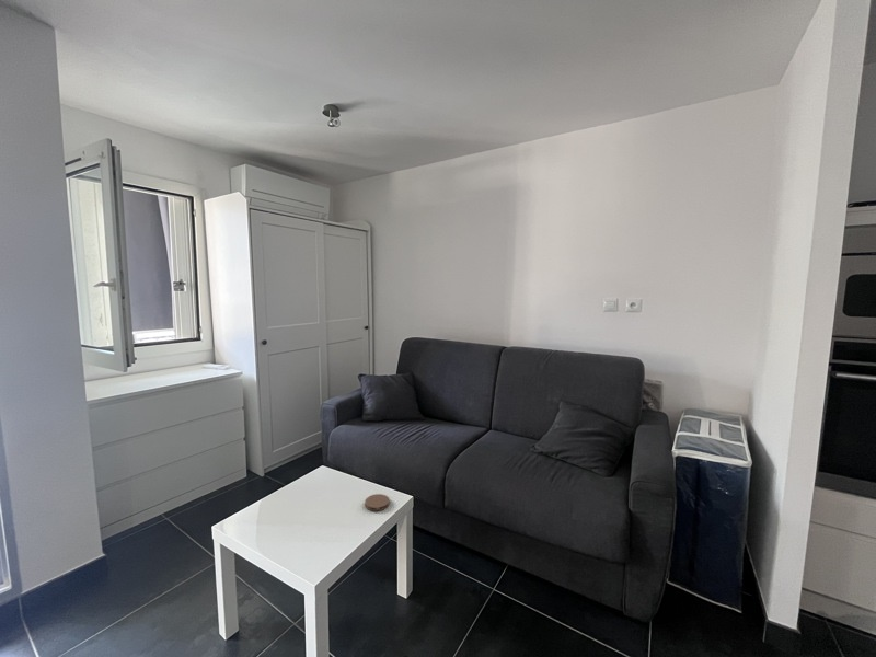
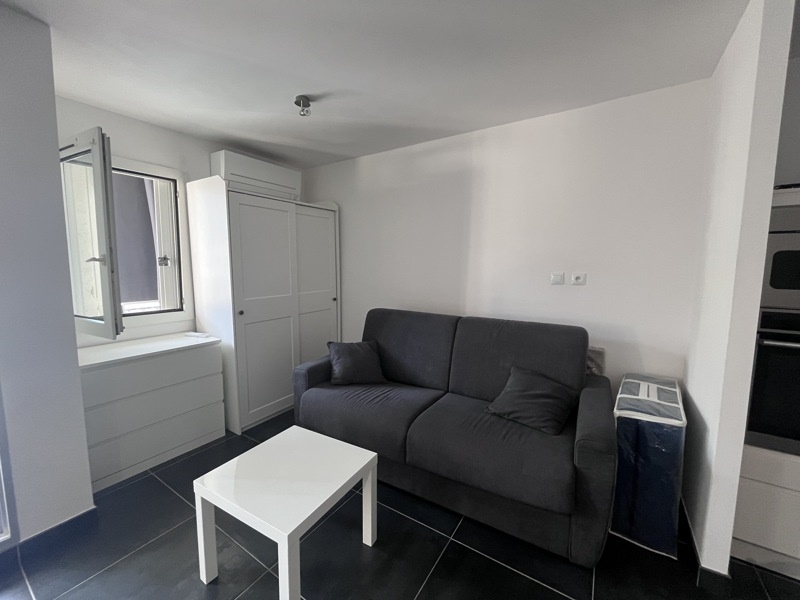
- coaster [364,493,391,512]
